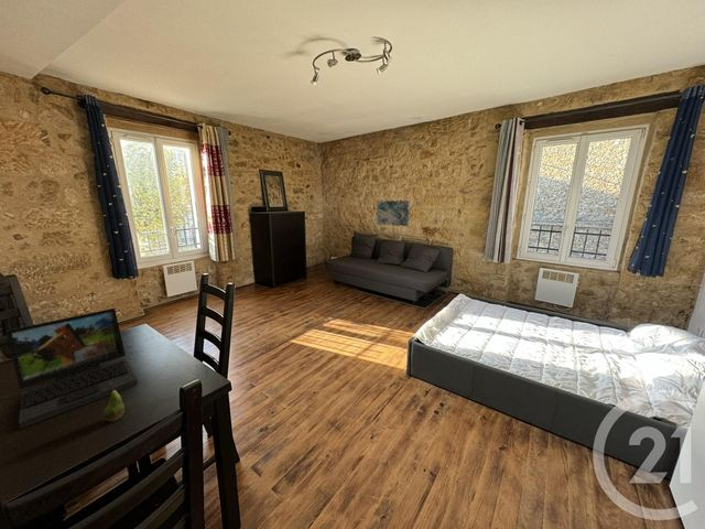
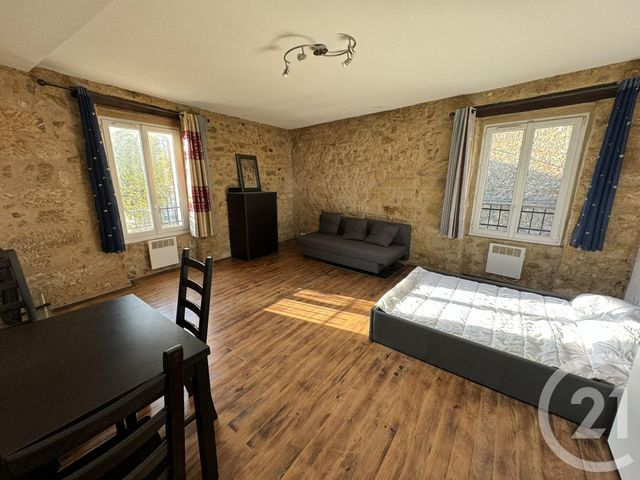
- laptop [6,307,139,430]
- wall art [376,199,411,227]
- fruit [102,382,126,422]
